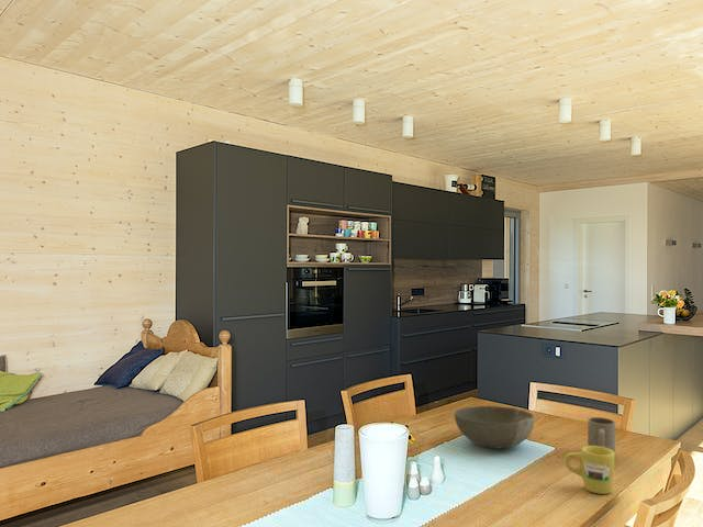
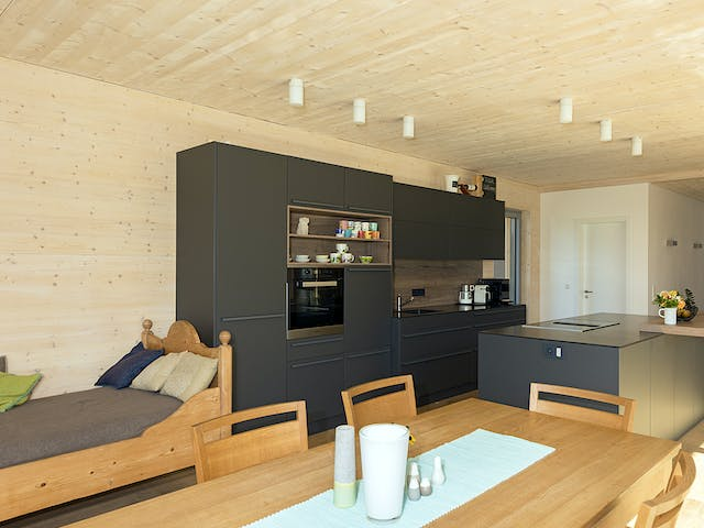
- mug [563,445,616,495]
- mug [587,416,616,455]
- bowl [454,405,536,449]
